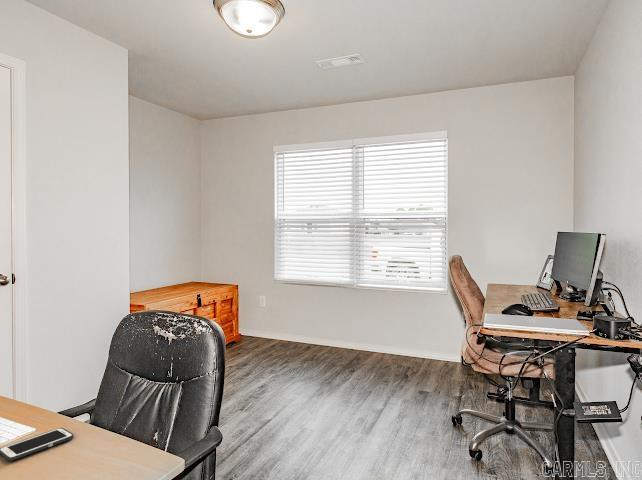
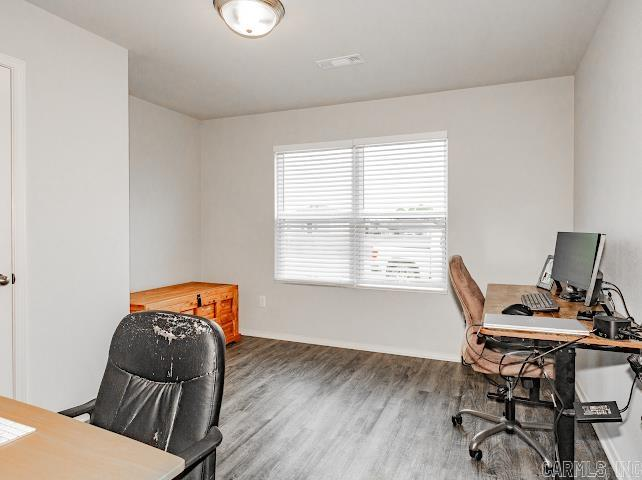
- cell phone [0,427,75,462]
